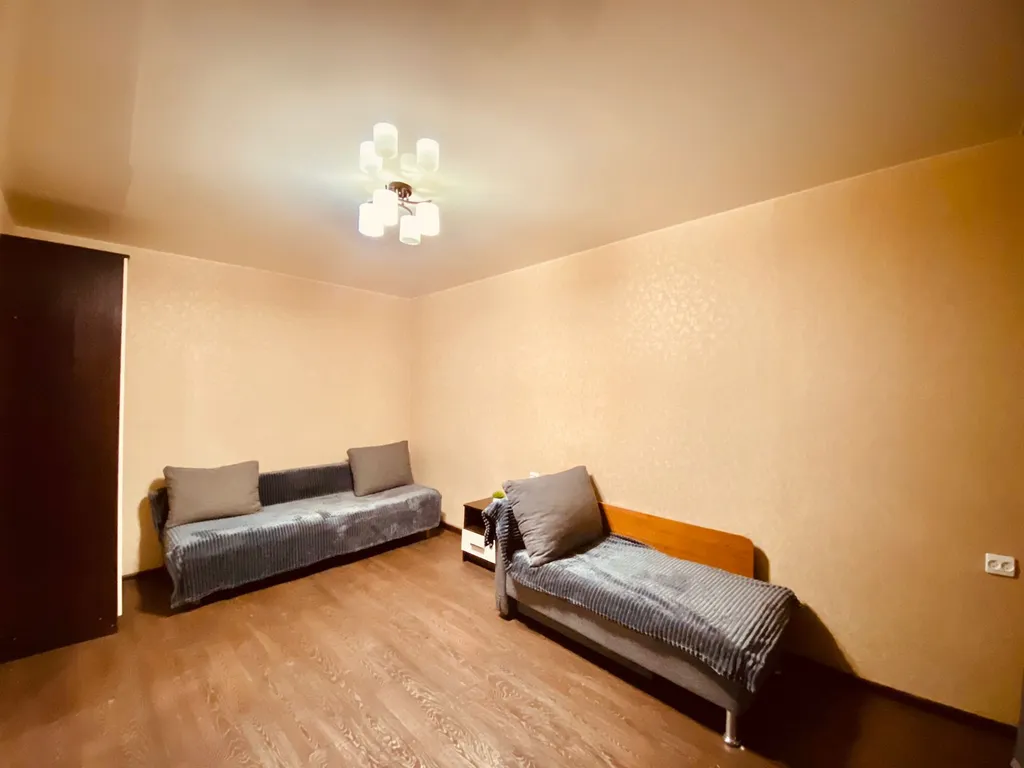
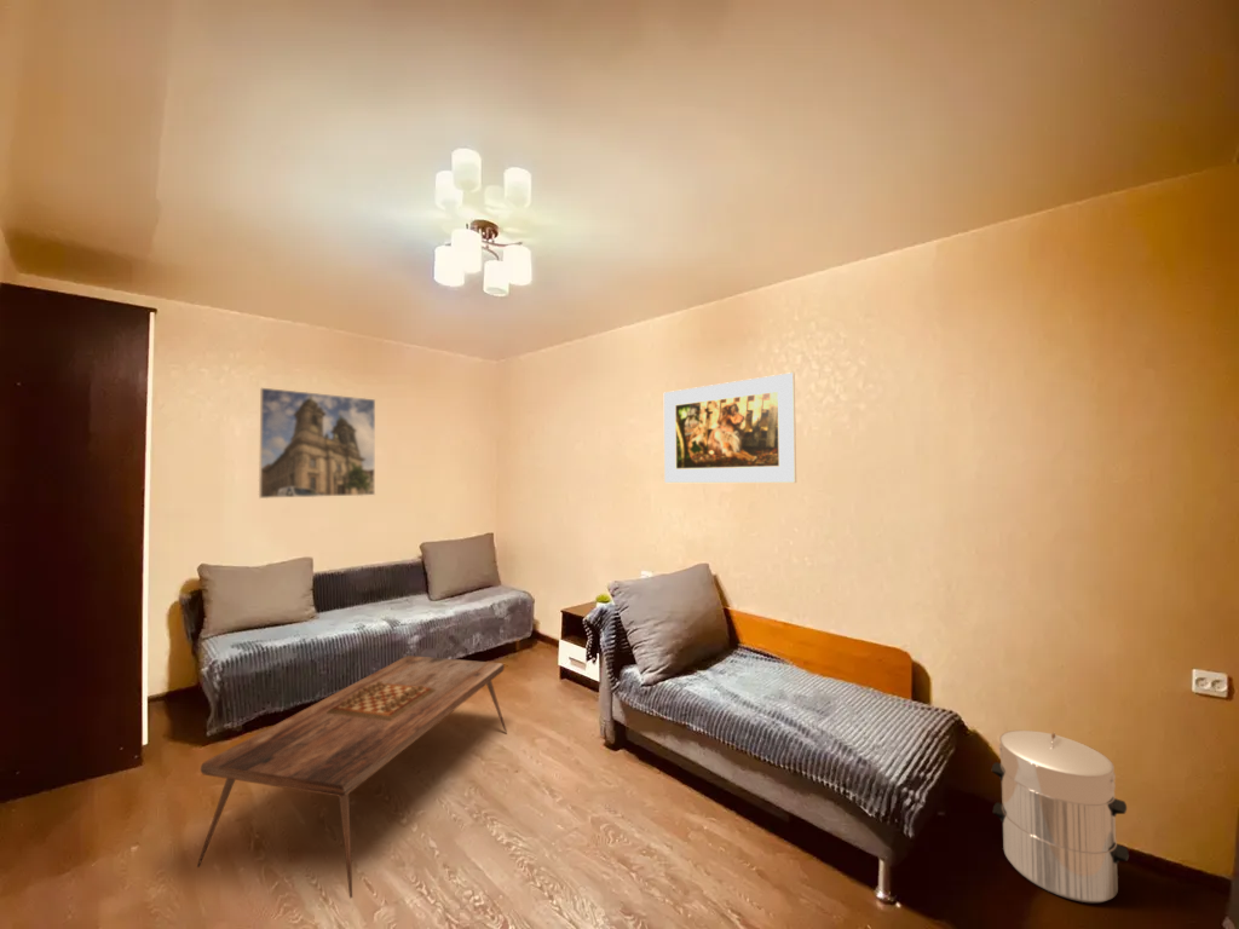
+ waste bin [991,729,1130,904]
+ coffee table [196,654,508,899]
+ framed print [258,387,376,500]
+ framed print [663,371,797,484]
